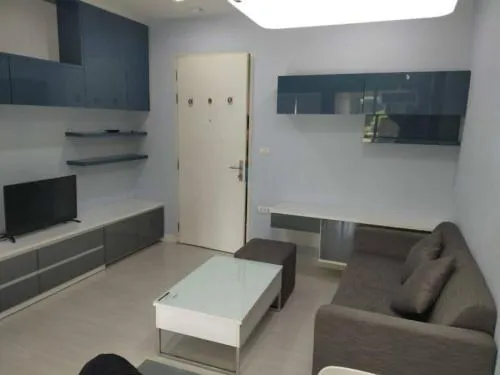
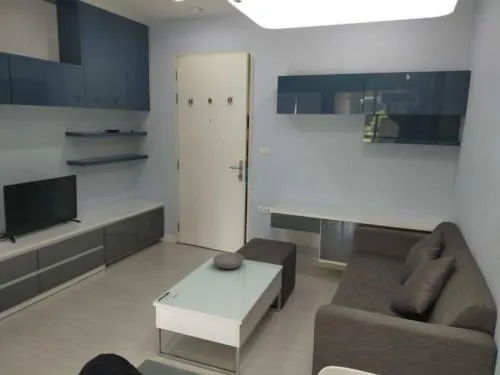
+ bowl [212,251,245,270]
